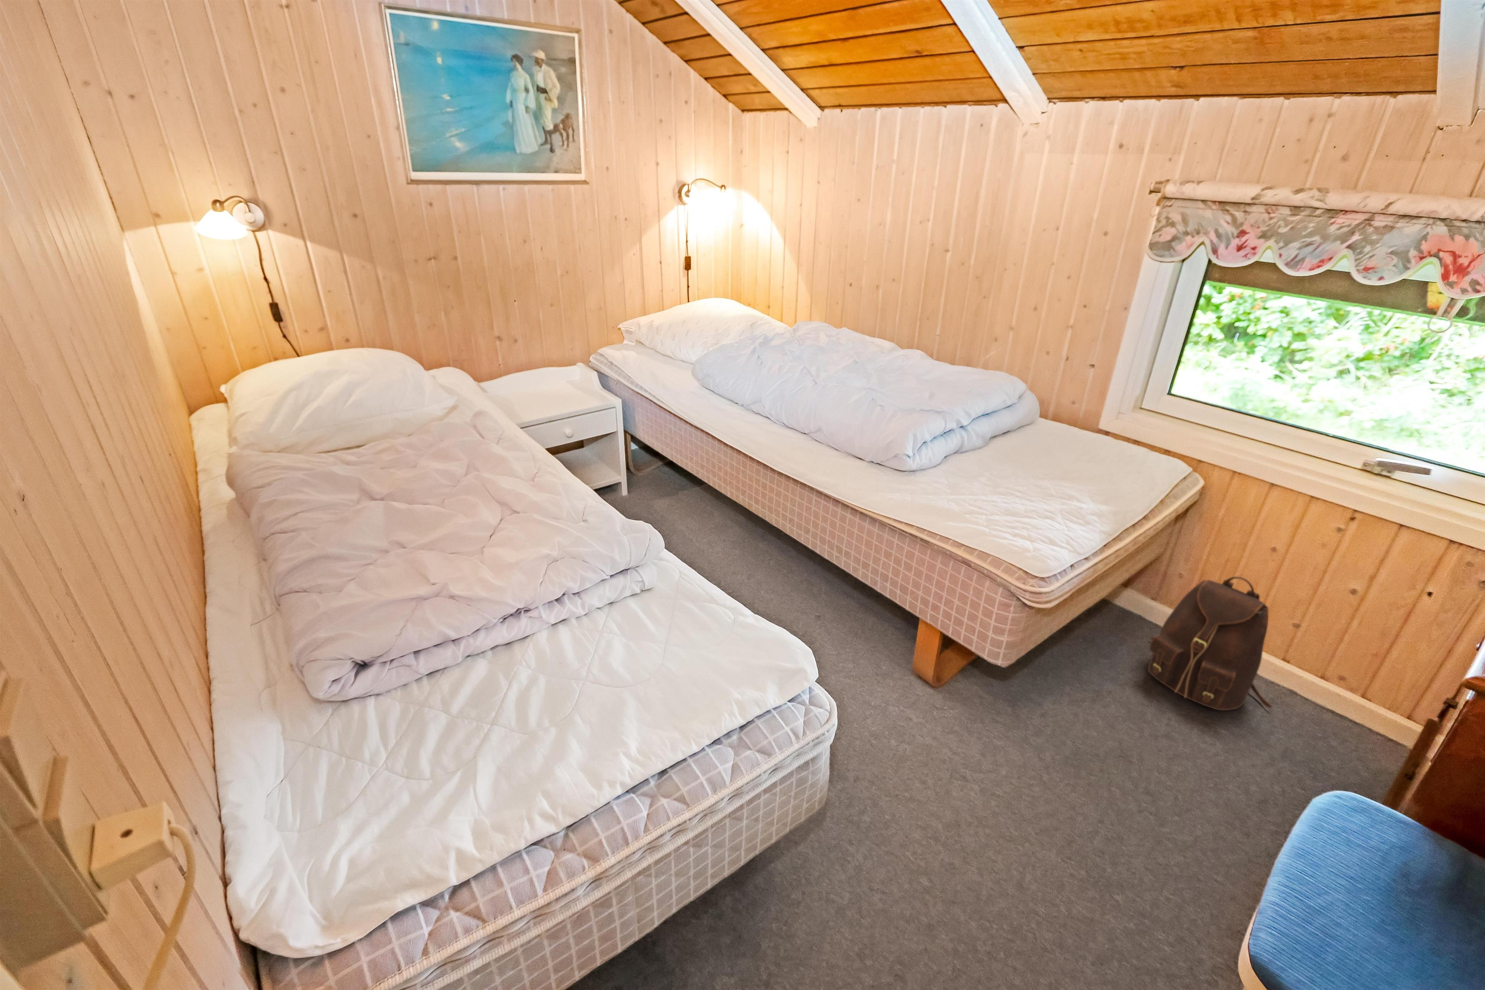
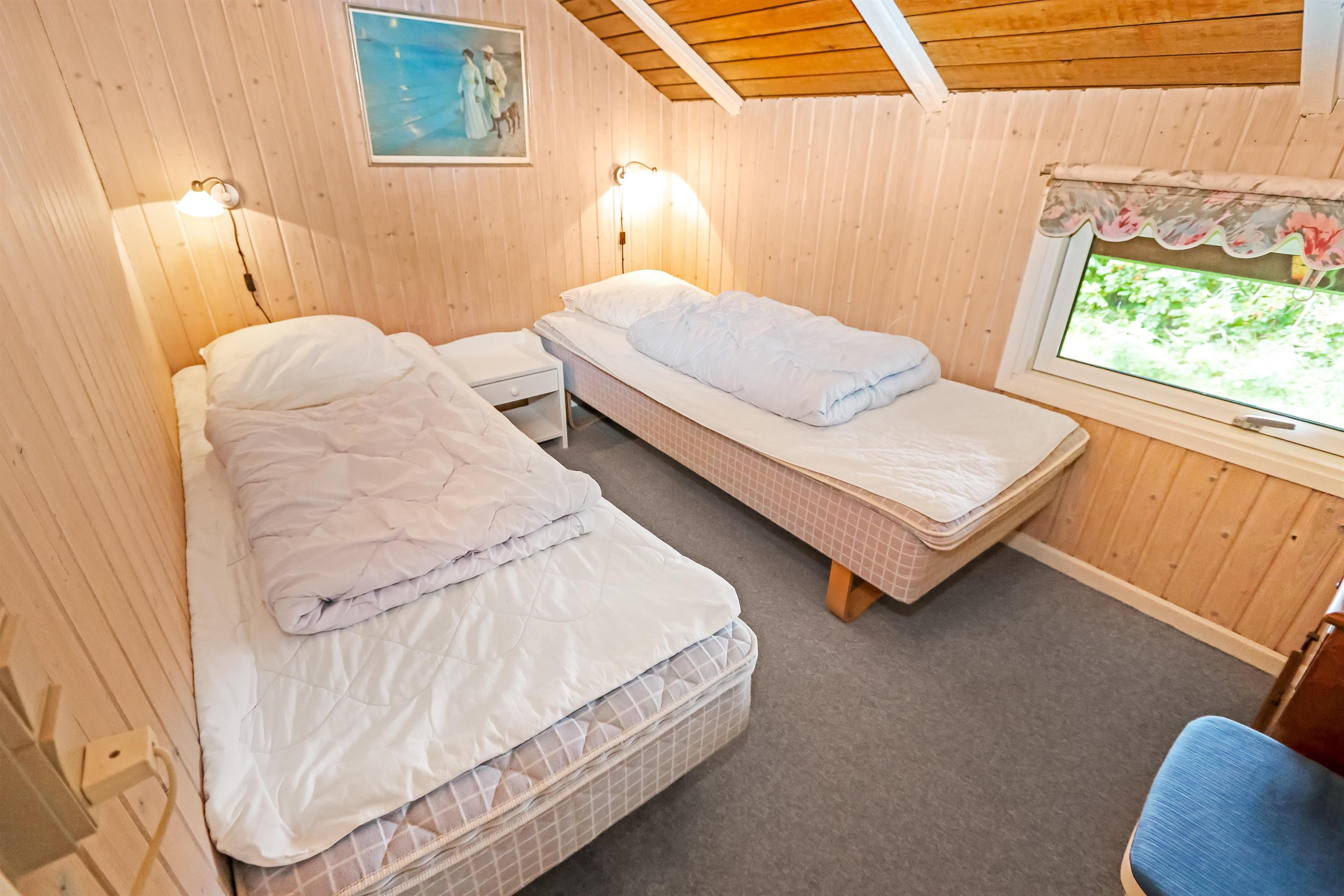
- backpack [1148,576,1273,710]
